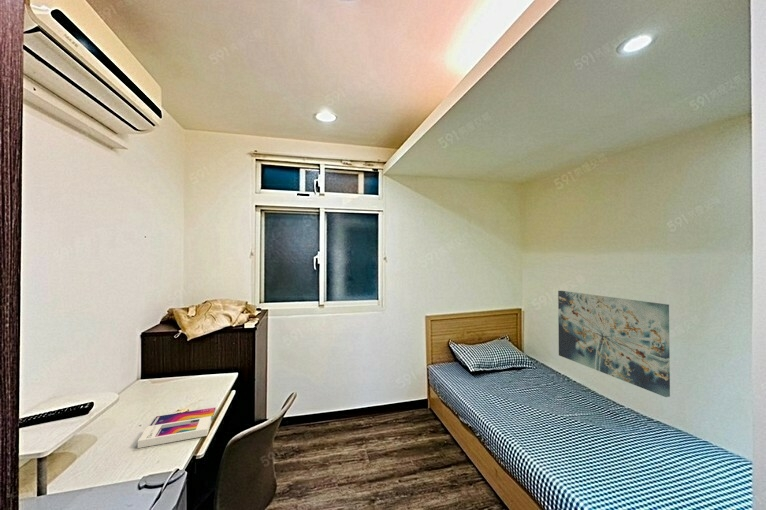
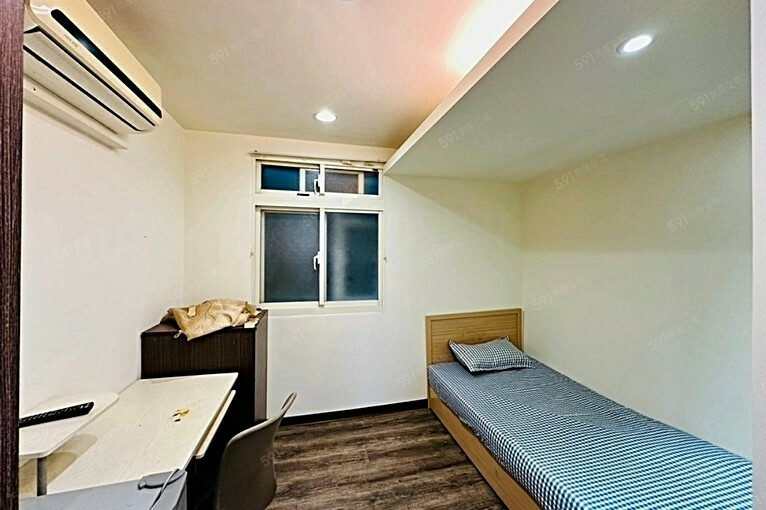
- wall art [557,290,671,398]
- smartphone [137,406,216,449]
